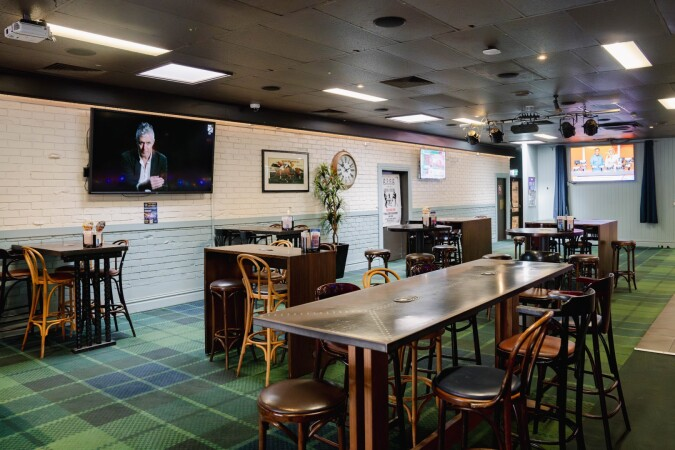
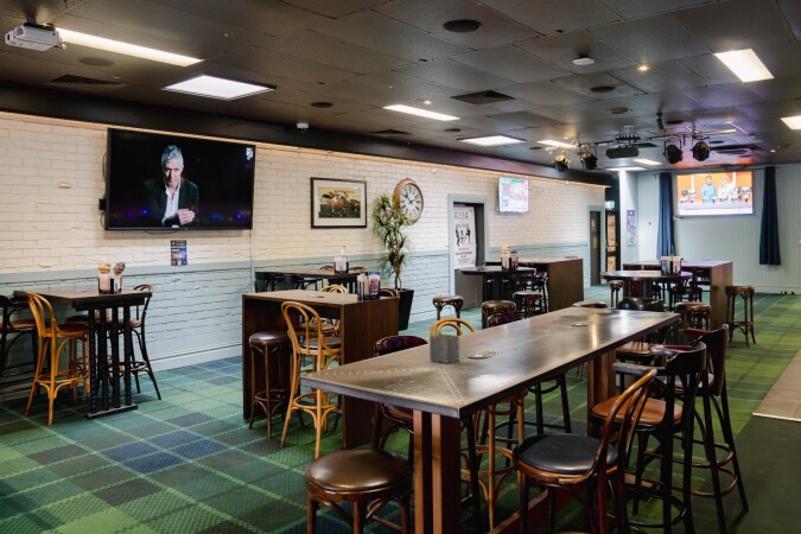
+ napkin holder [428,325,460,364]
